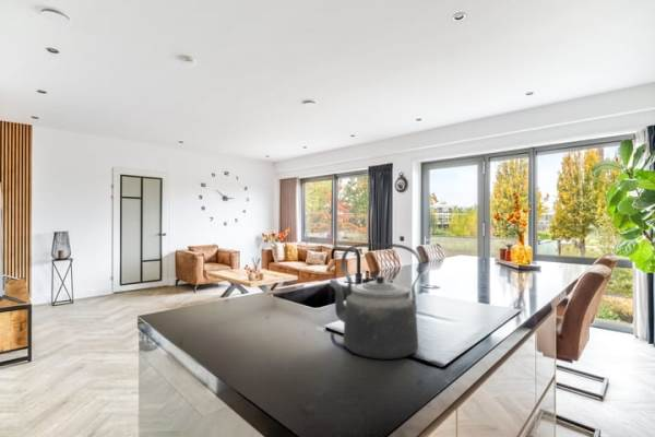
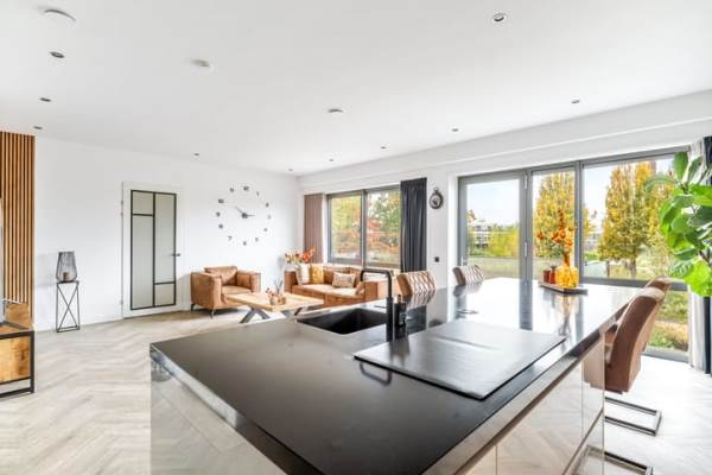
- kettle [329,243,424,361]
